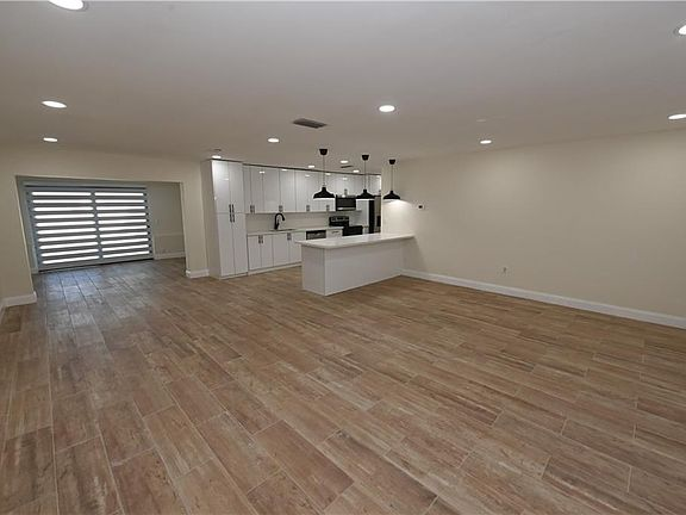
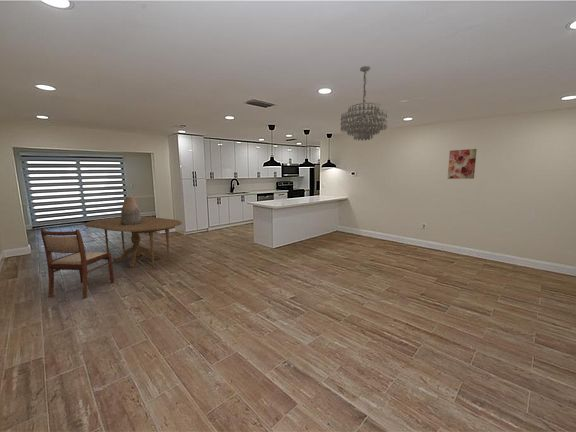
+ dining table [84,216,183,269]
+ wall art [447,148,478,180]
+ chandelier [339,65,389,141]
+ dining chair [40,228,115,300]
+ decorative urn [120,196,142,225]
